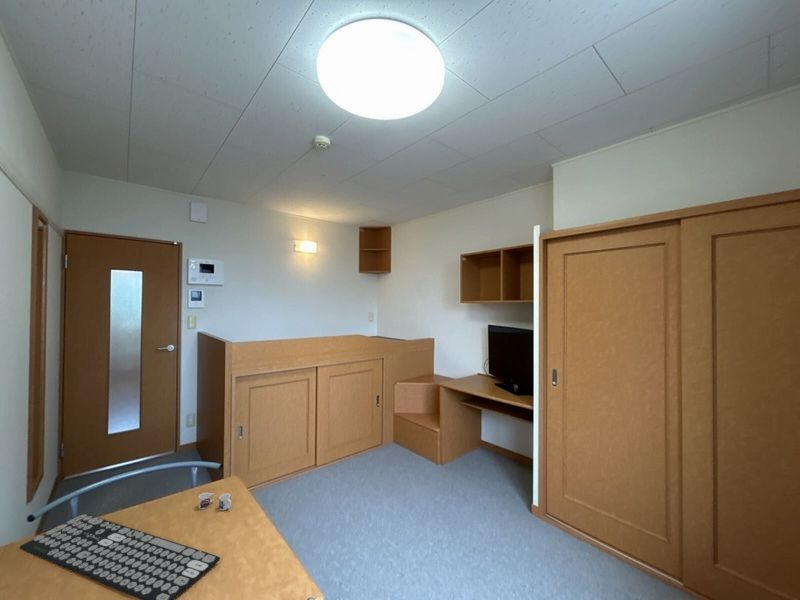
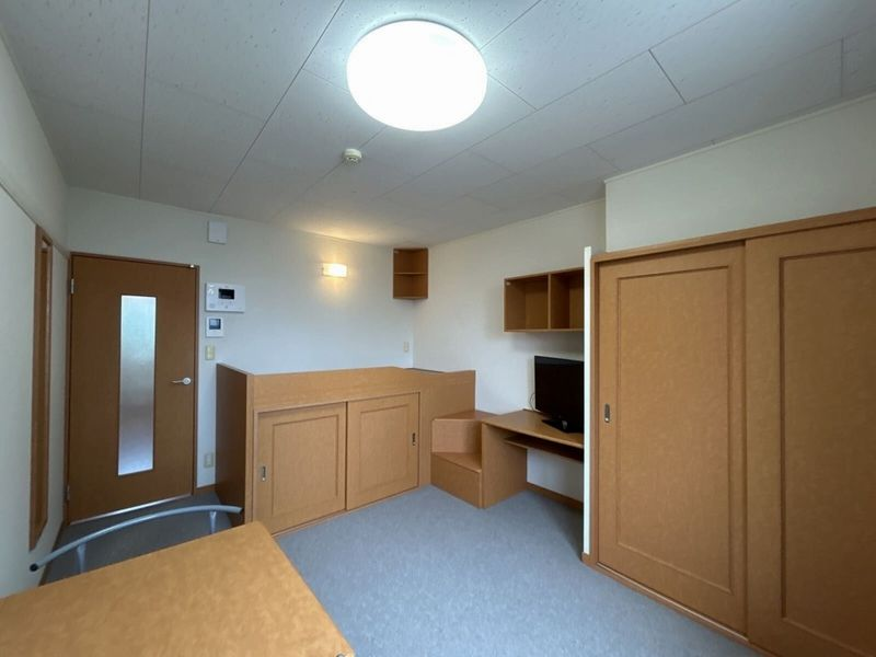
- mug [197,492,232,511]
- keyboard [19,513,221,600]
